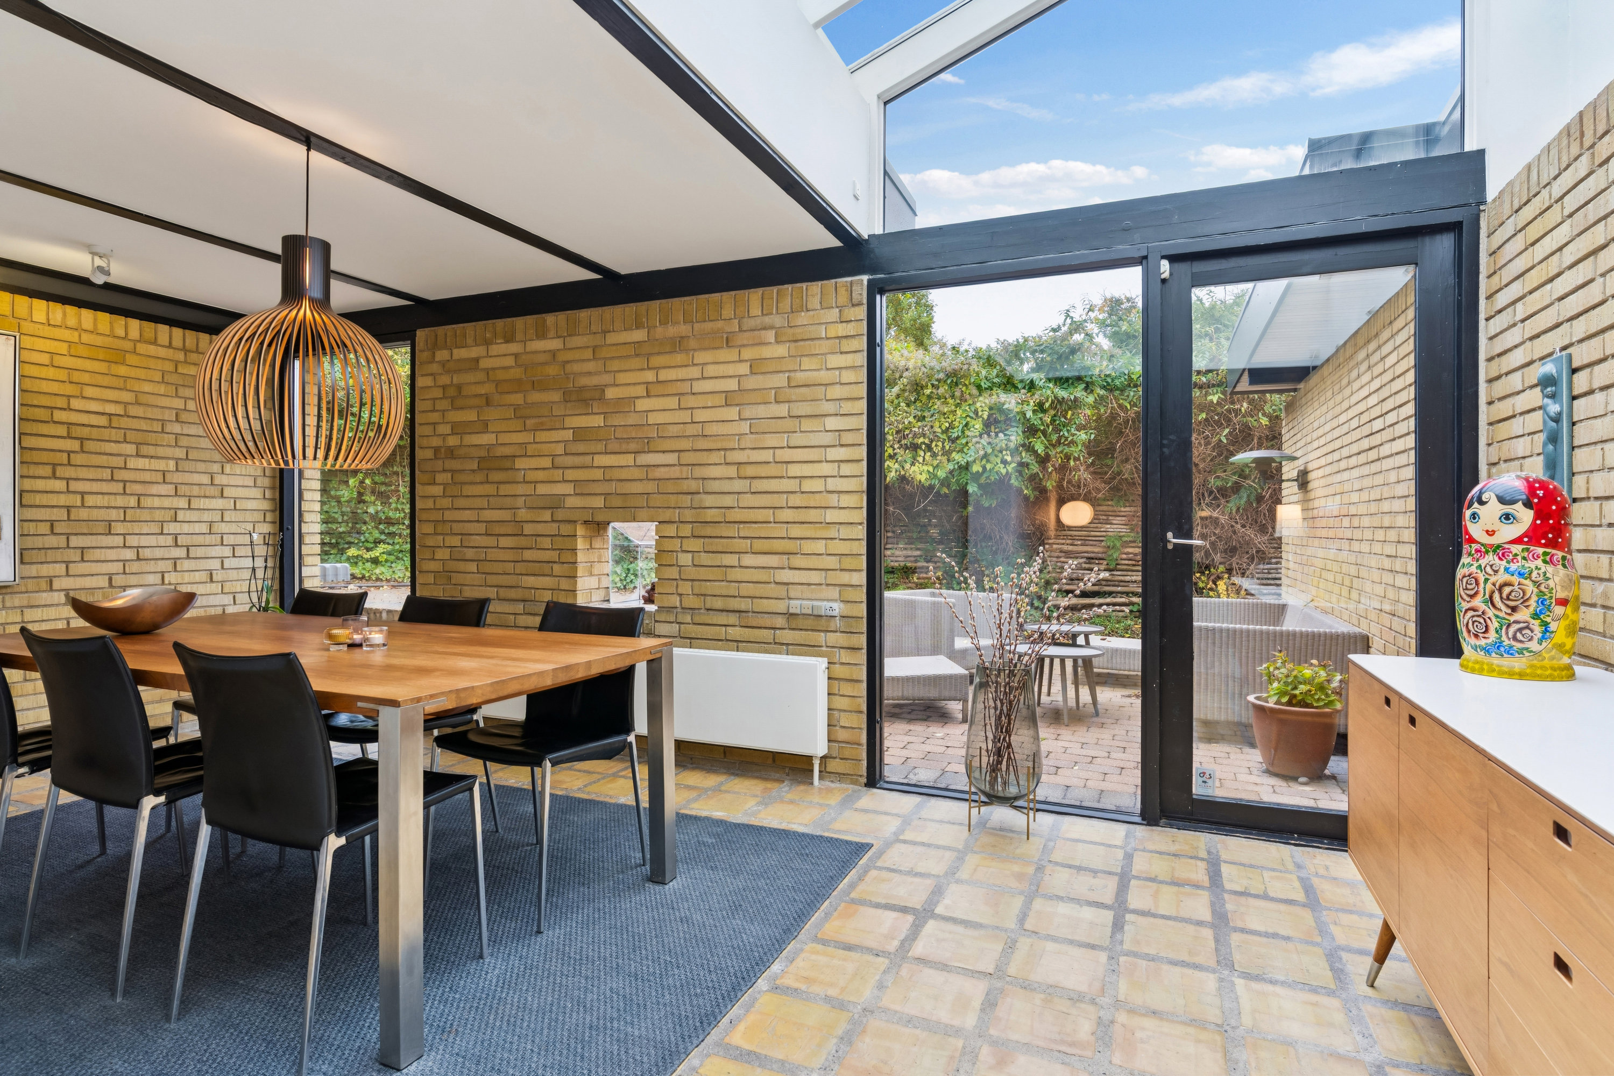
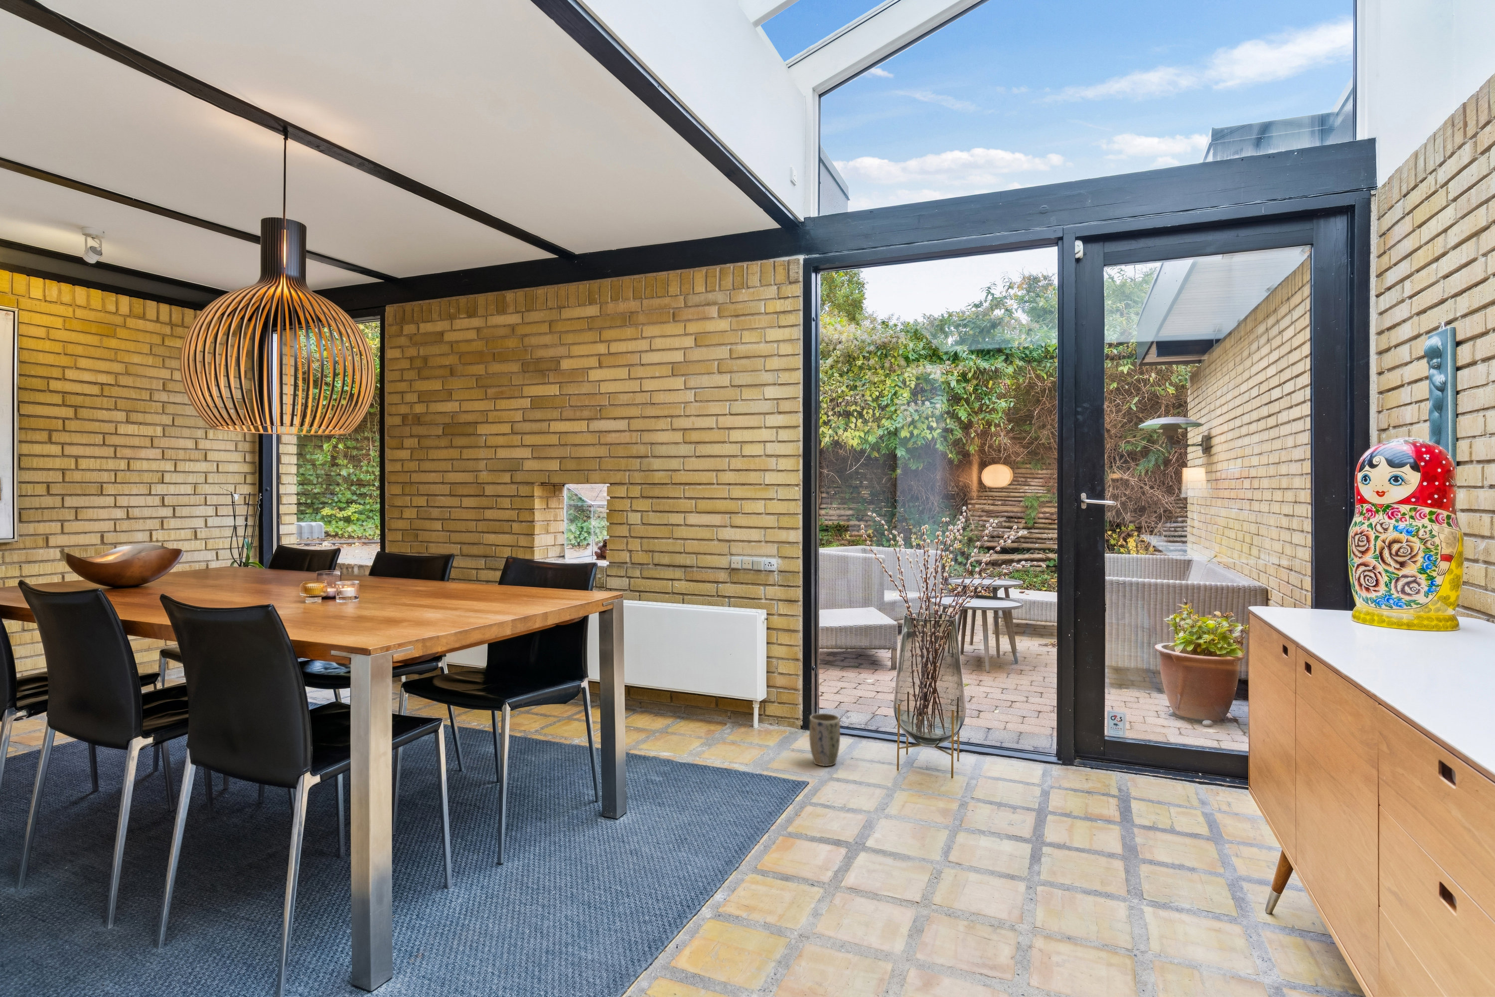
+ plant pot [809,713,841,767]
